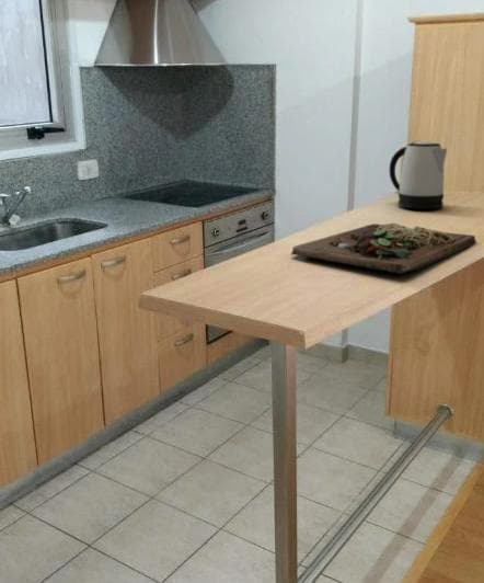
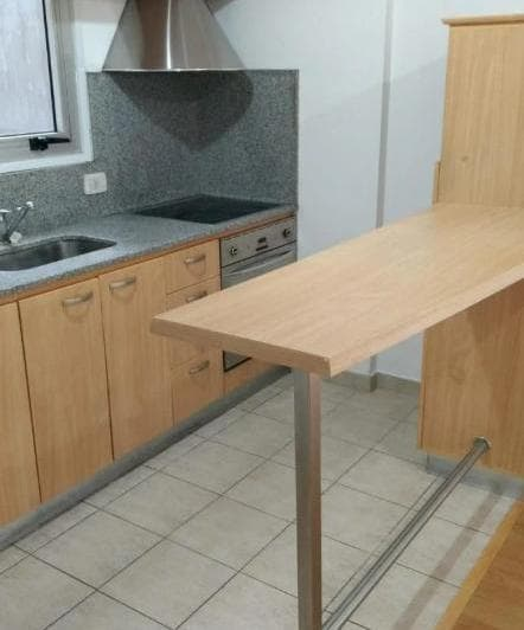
- kettle [389,140,448,210]
- cutting board [290,221,477,275]
